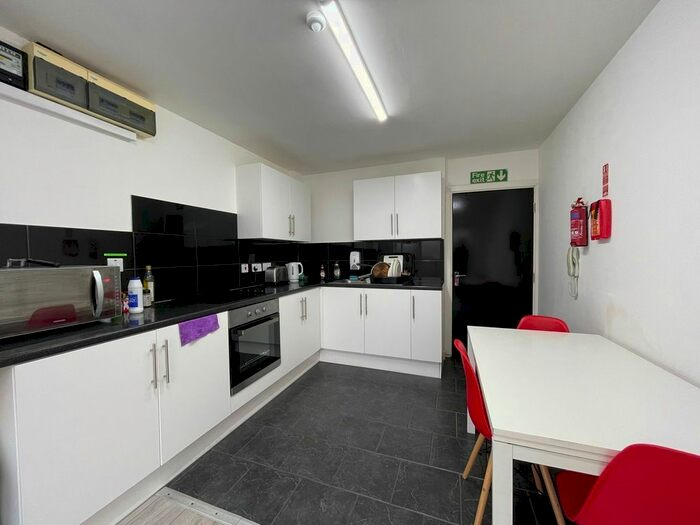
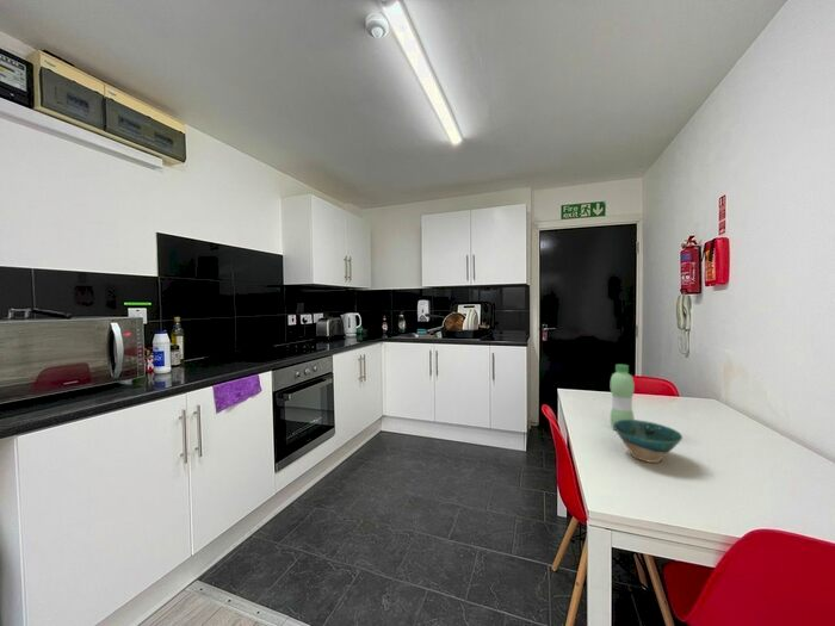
+ bowl [613,419,684,464]
+ water bottle [610,364,636,429]
